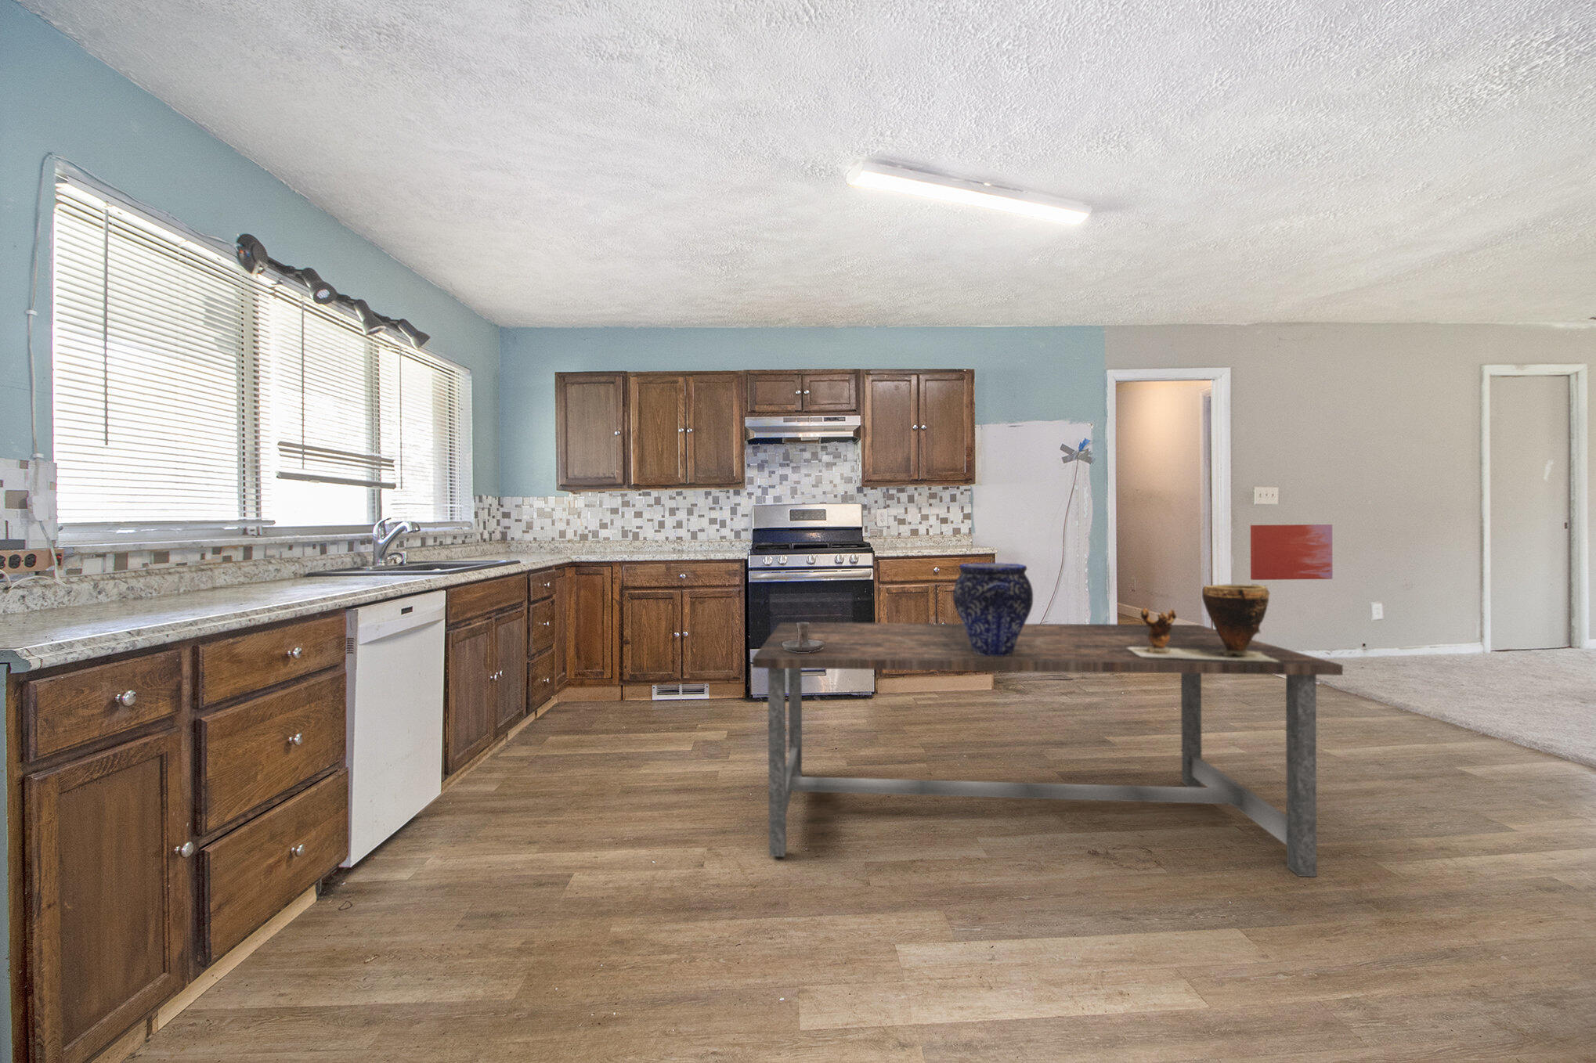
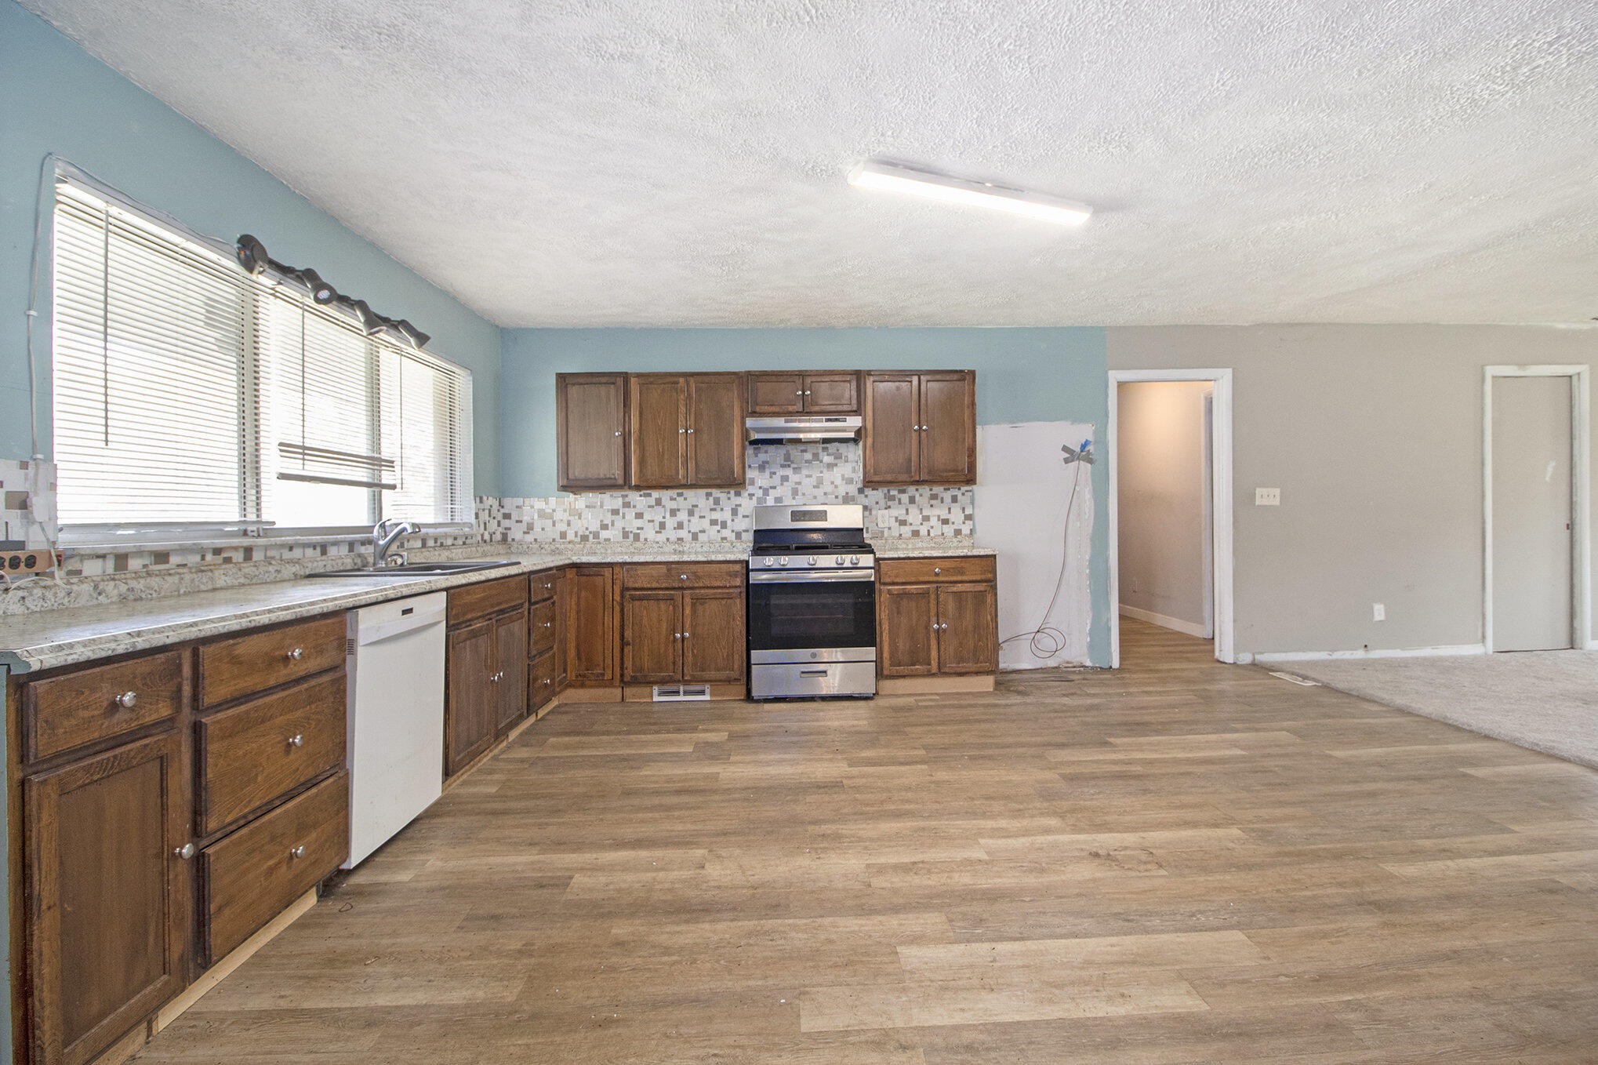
- dining table [752,622,1343,878]
- clay pot [1127,584,1279,662]
- candle holder [782,622,825,653]
- wall art [1250,523,1333,581]
- vase [953,562,1034,657]
